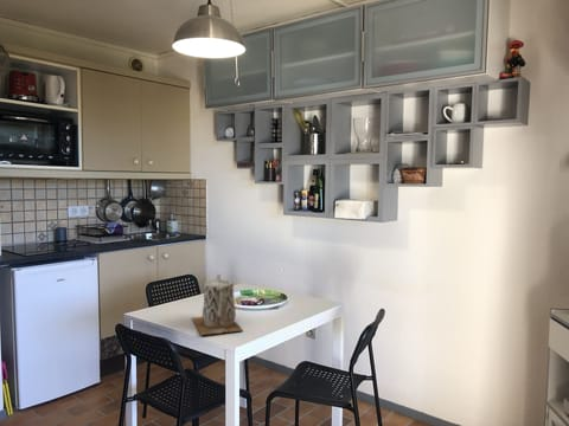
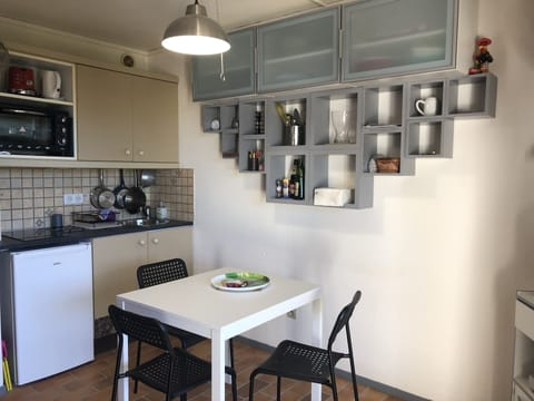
- teapot [191,273,244,336]
